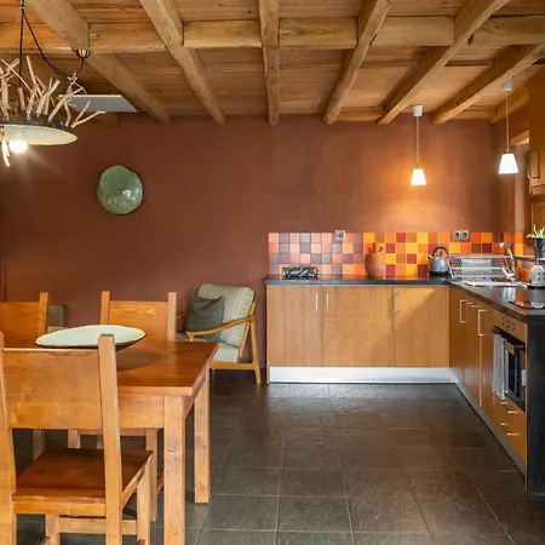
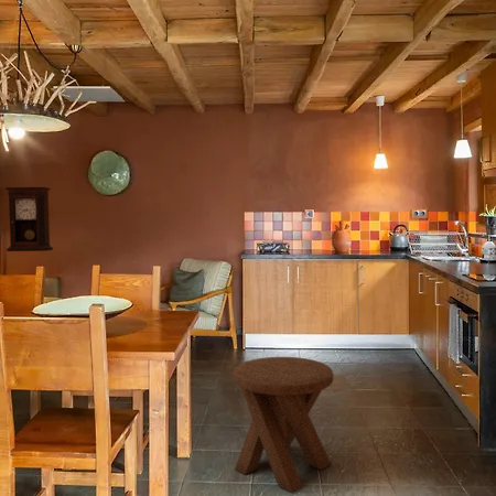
+ pendulum clock [4,186,54,252]
+ music stool [233,356,334,494]
